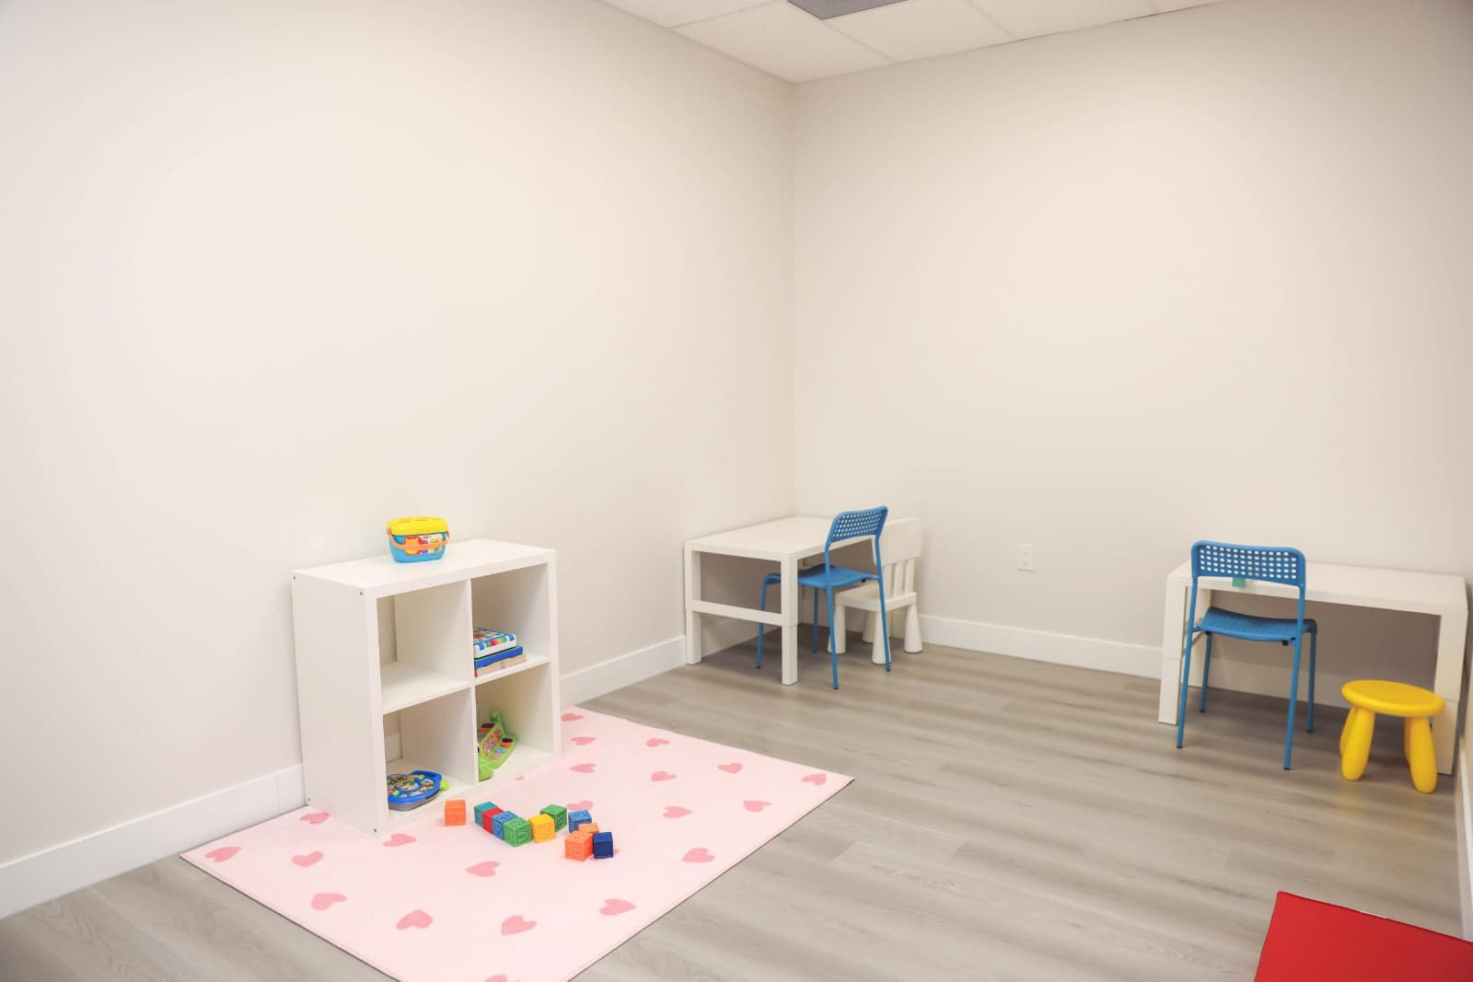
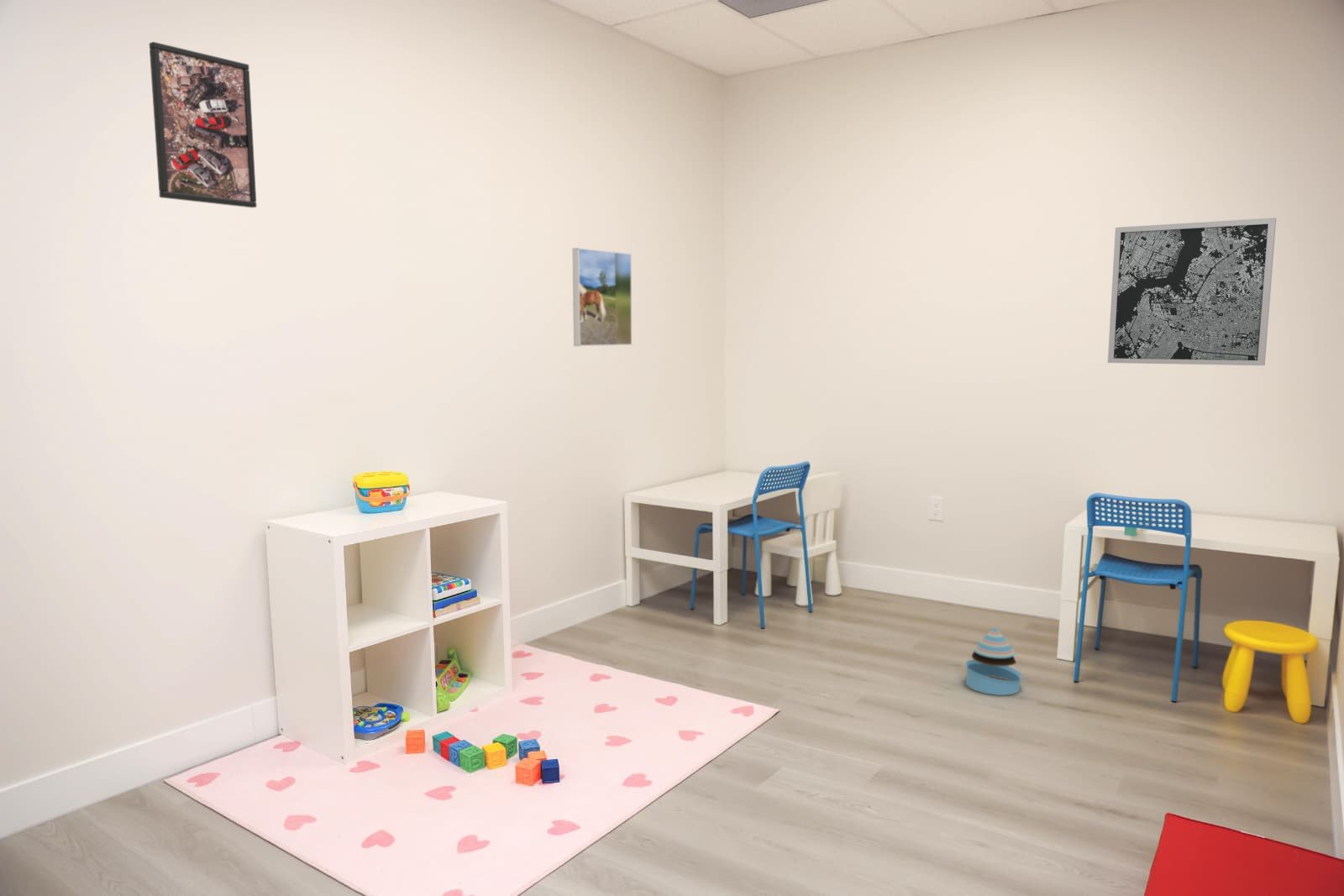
+ wall art [1107,217,1277,366]
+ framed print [149,41,257,208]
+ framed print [572,247,633,347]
+ stacking toy [964,626,1024,696]
